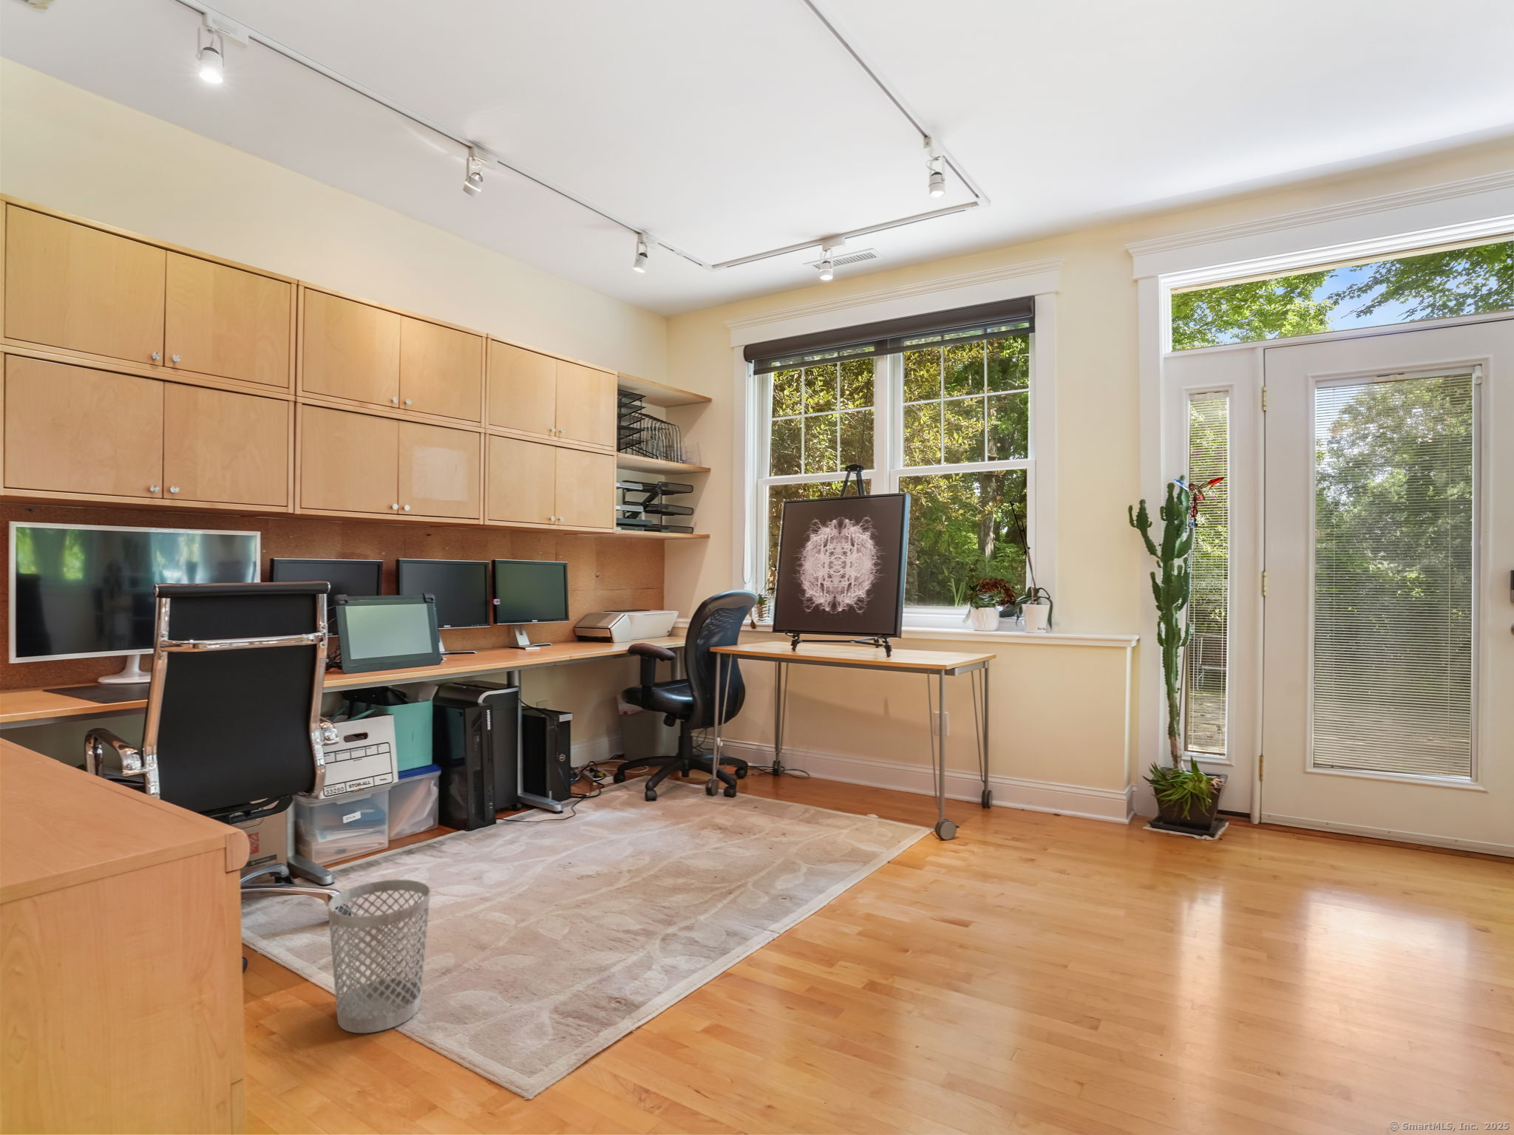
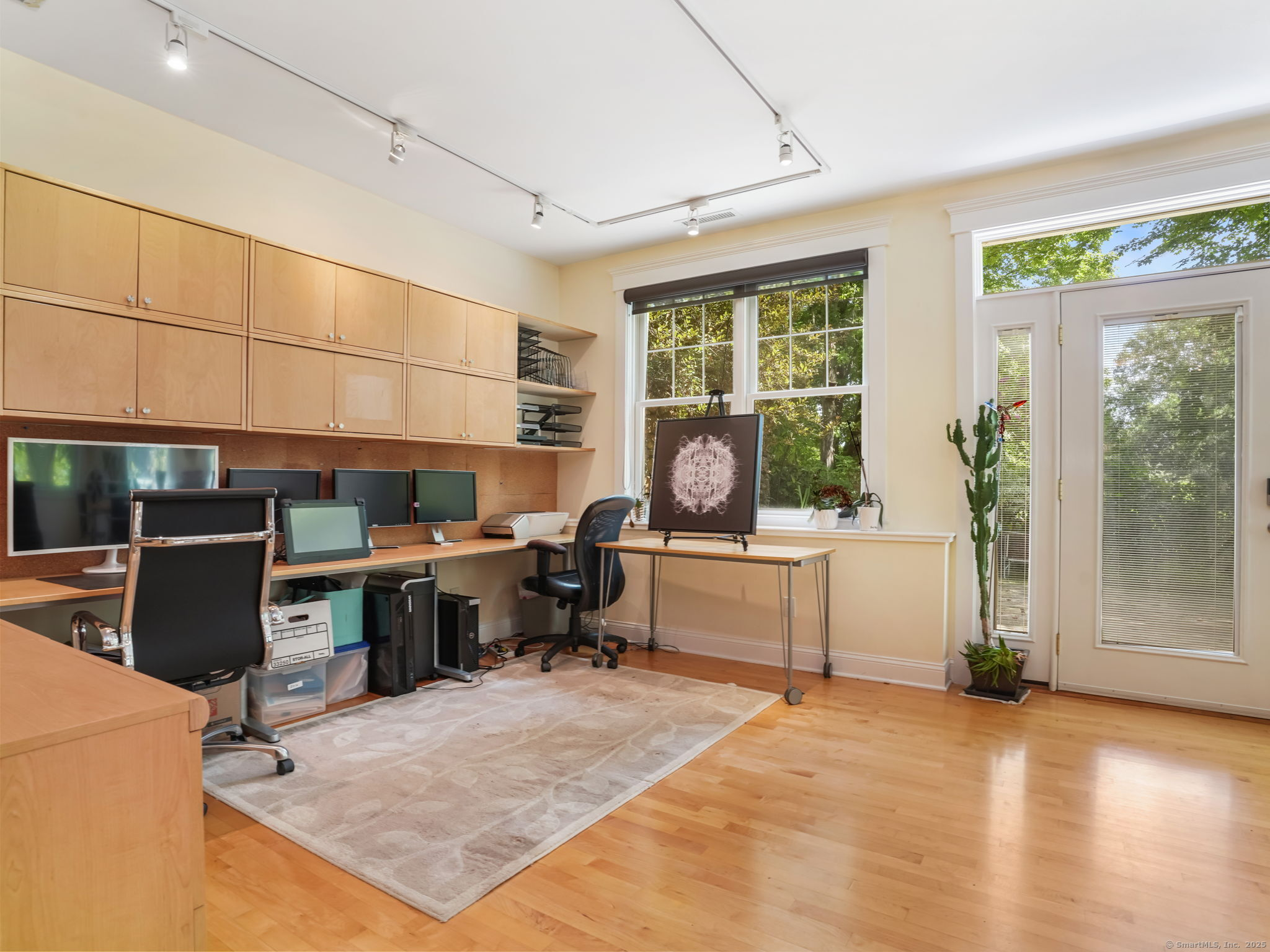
- wastebasket [328,879,432,1034]
